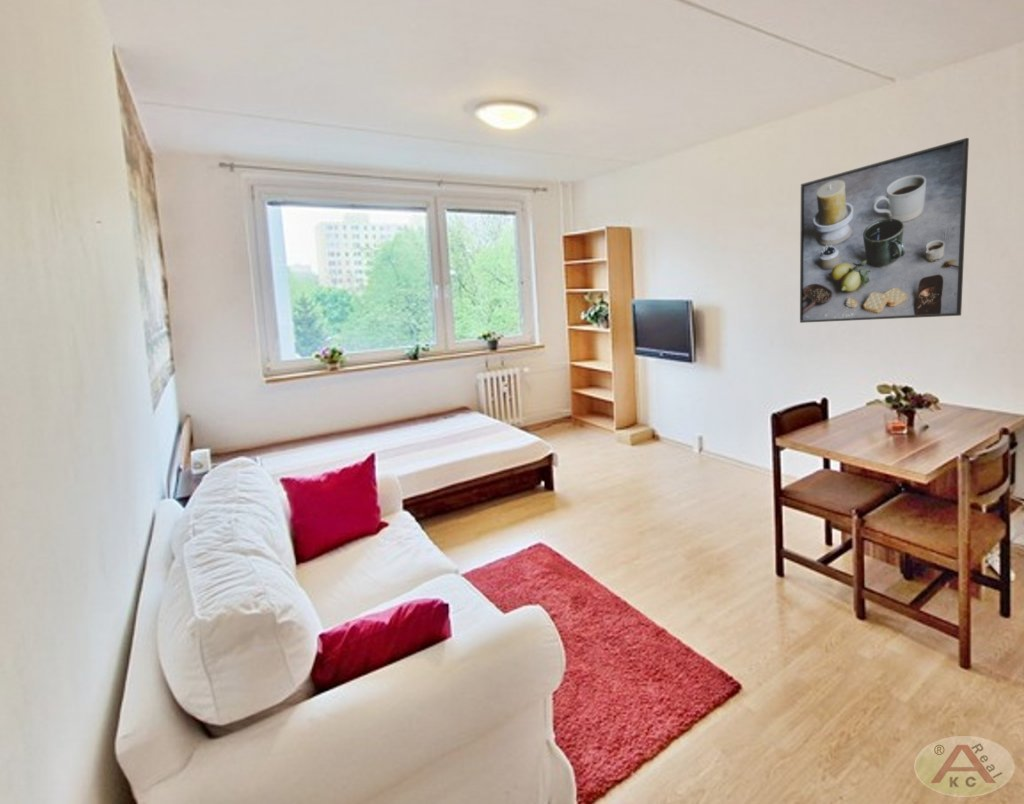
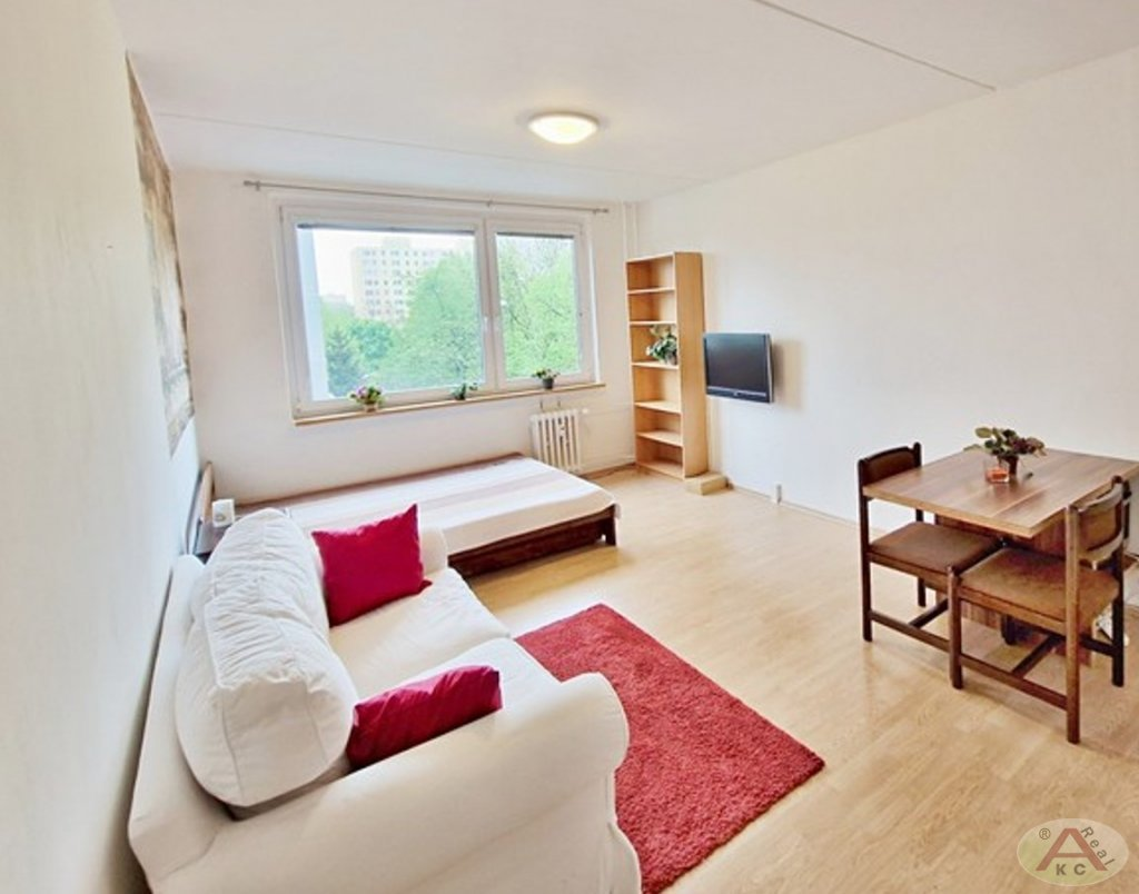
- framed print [799,137,970,324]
